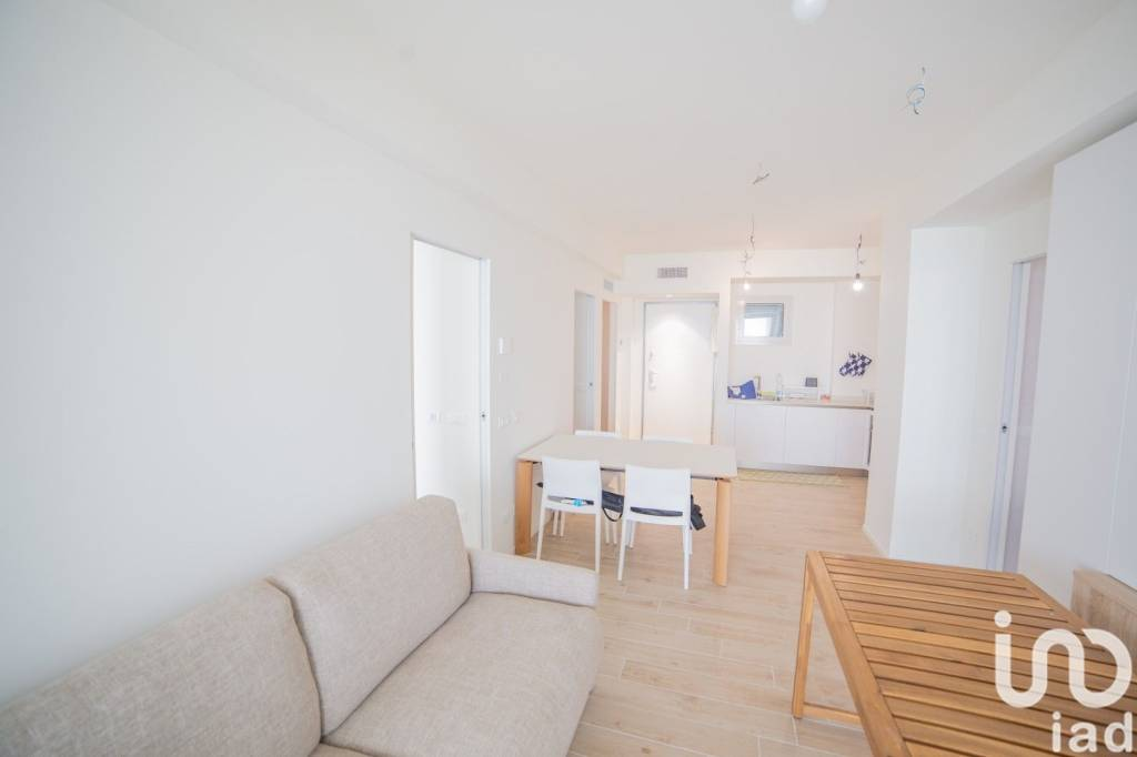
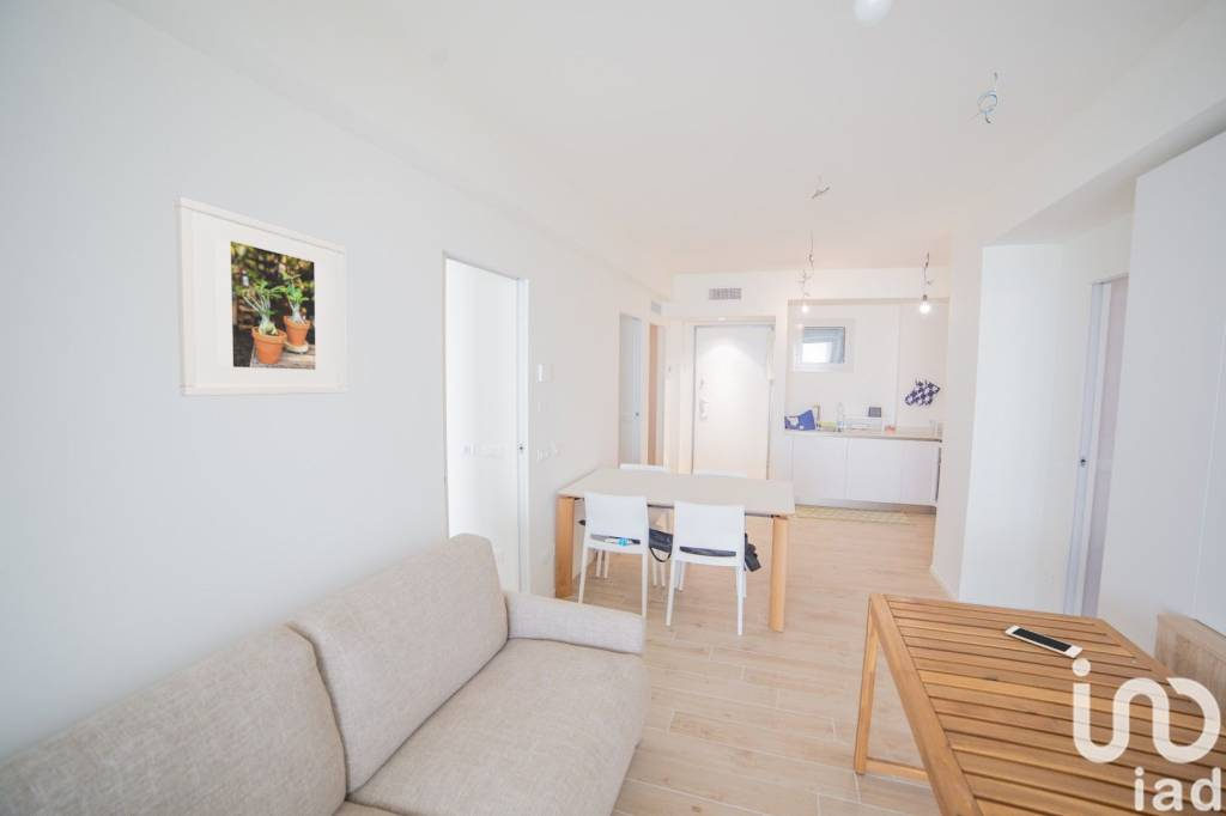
+ cell phone [1005,625,1084,659]
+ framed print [174,195,348,397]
